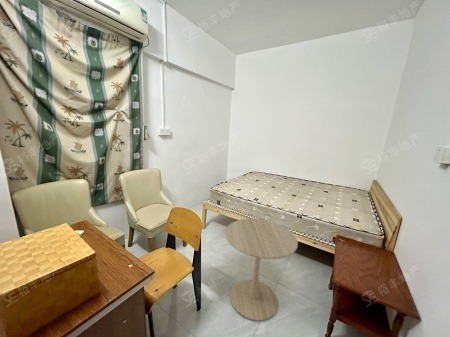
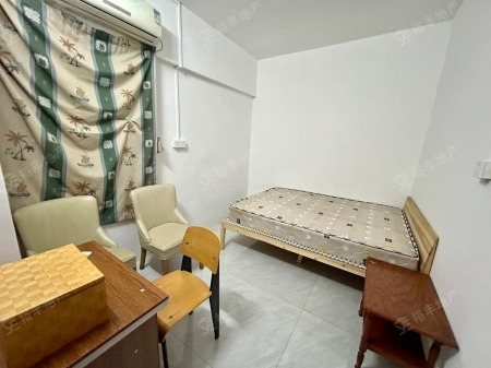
- side table [224,218,299,322]
